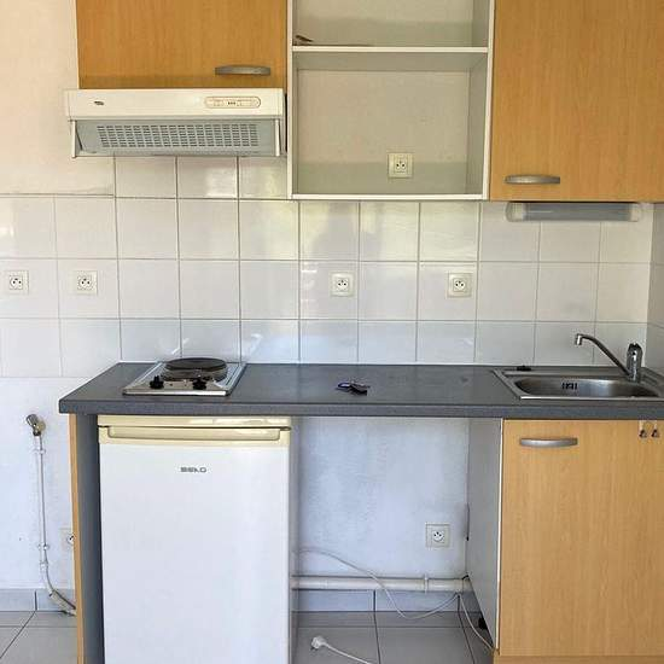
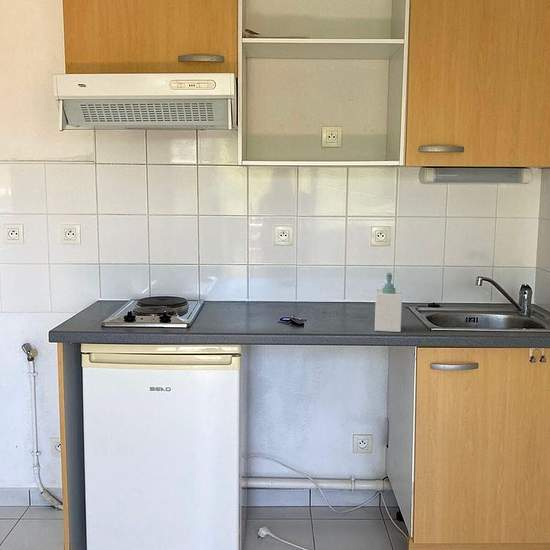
+ soap bottle [374,272,403,333]
